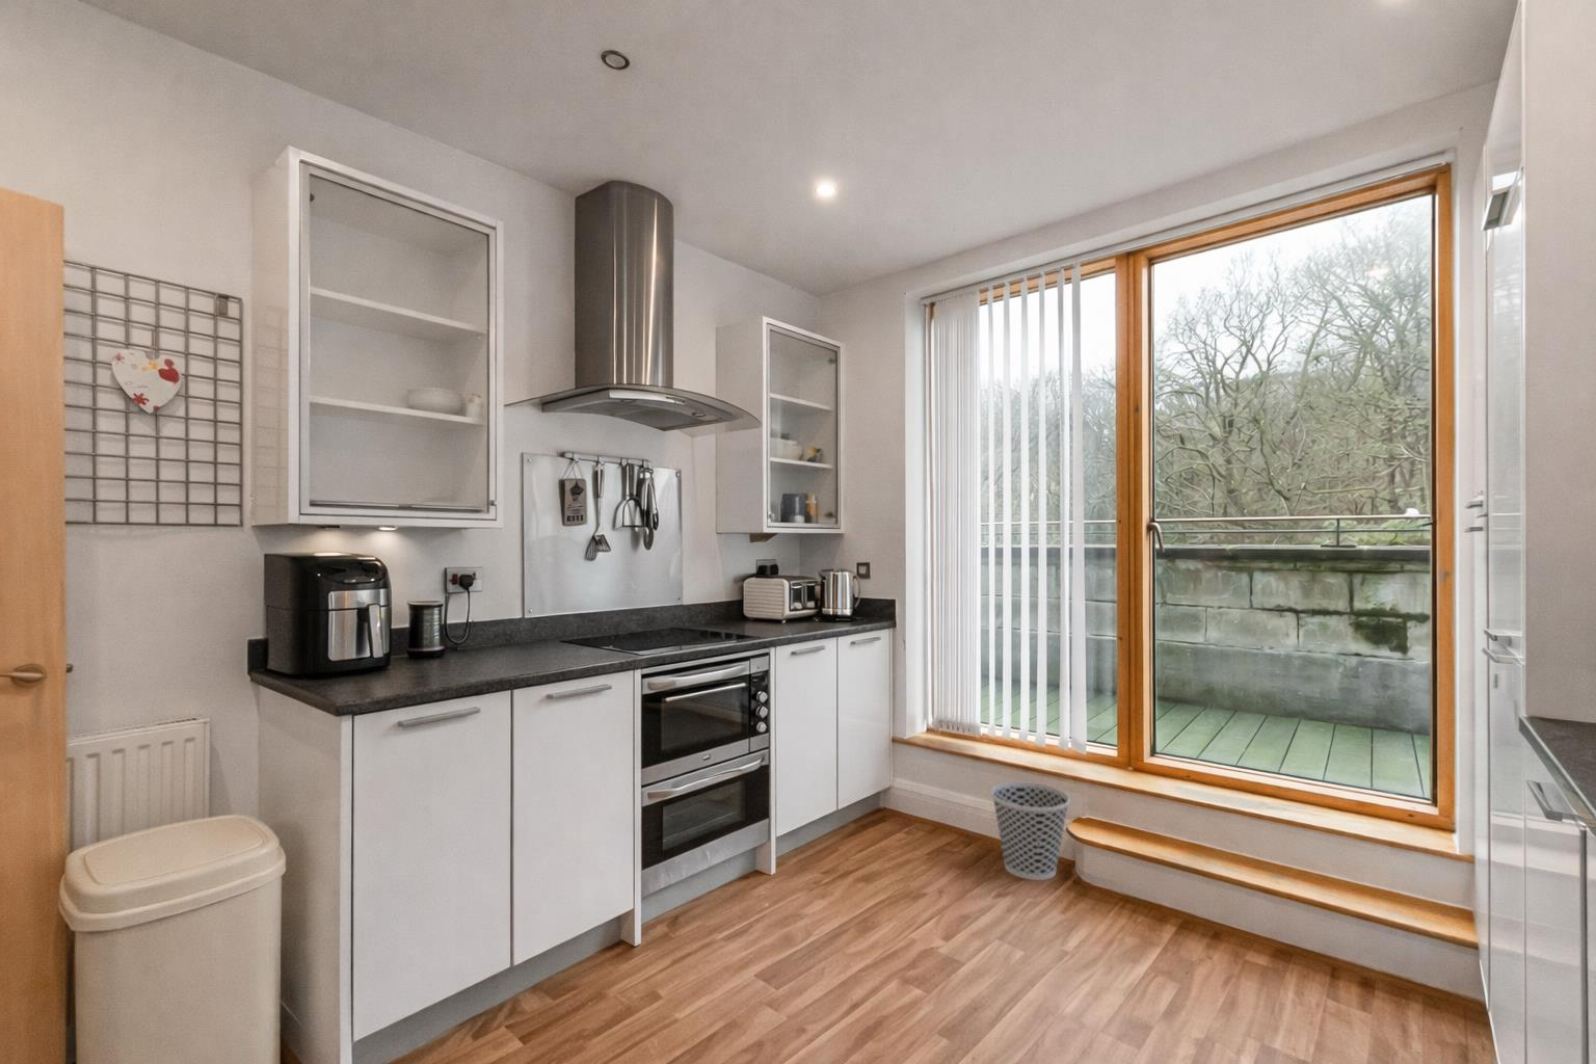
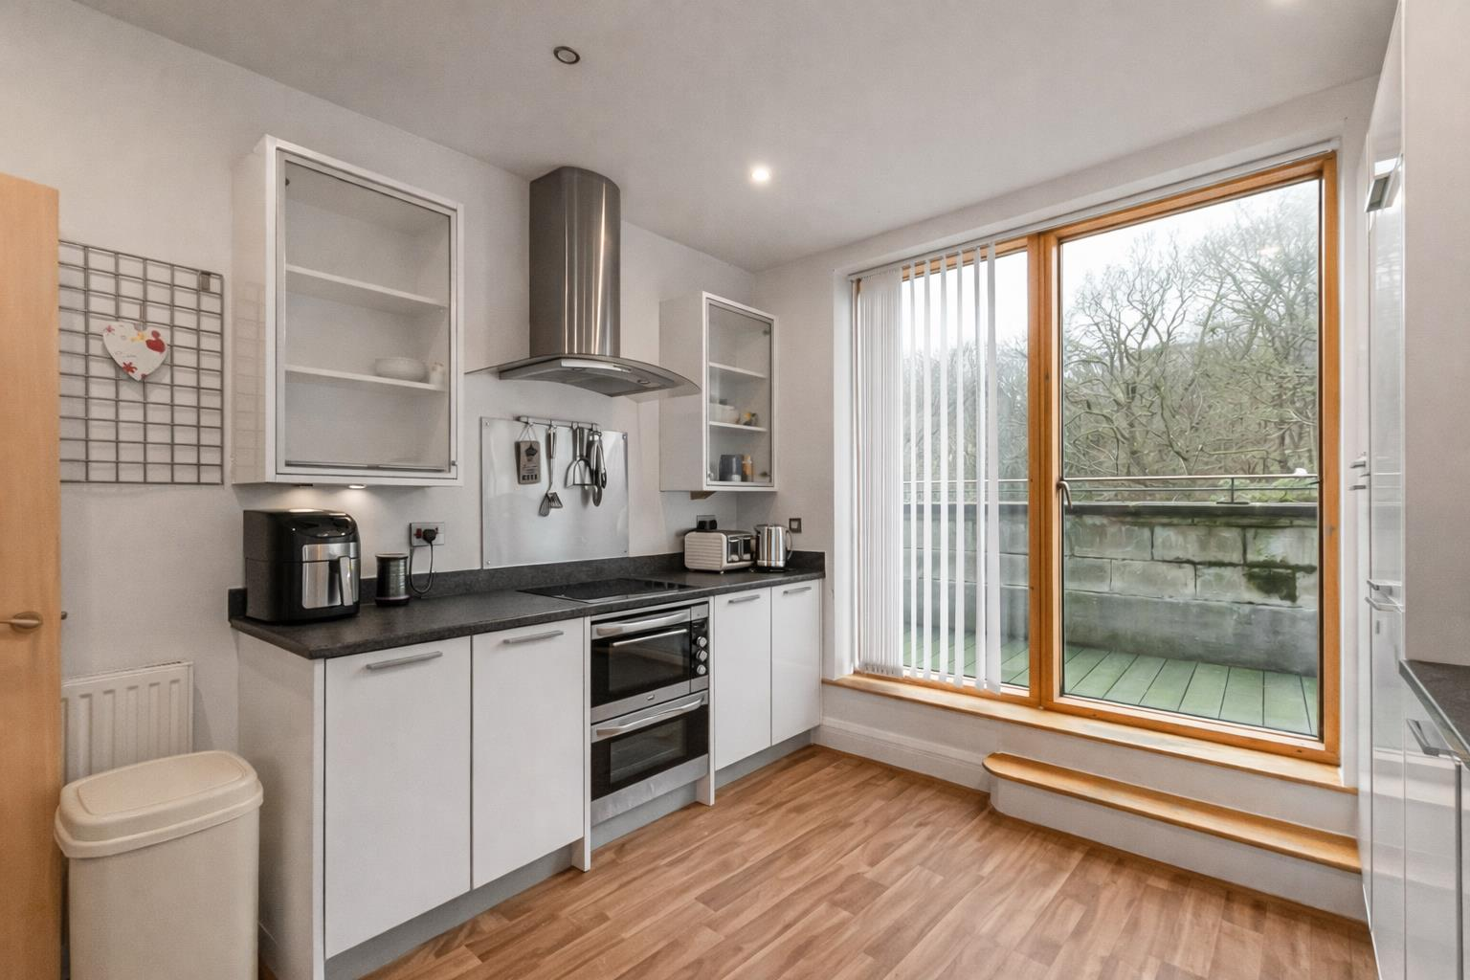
- wastebasket [990,780,1071,881]
